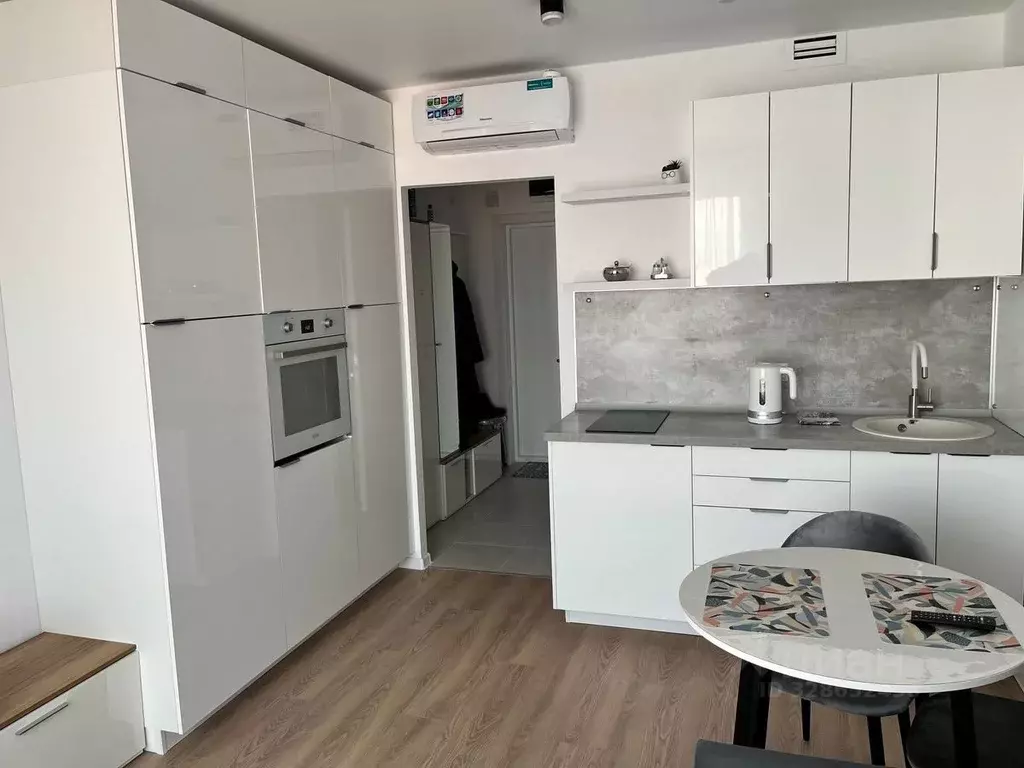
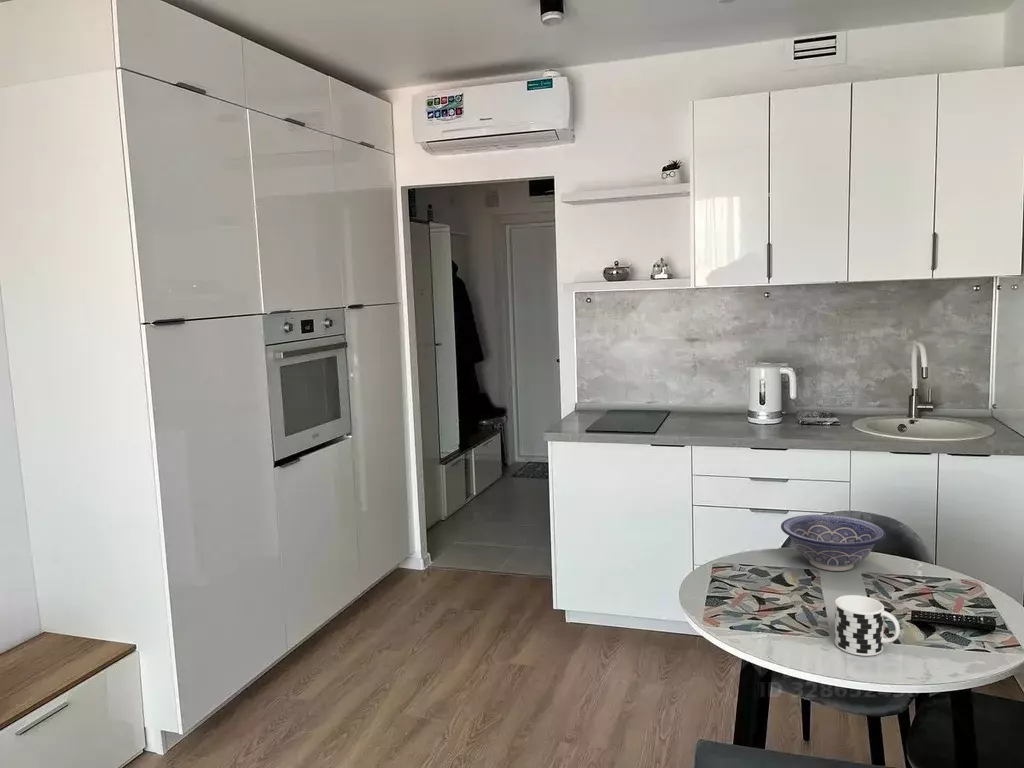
+ decorative bowl [780,514,887,572]
+ cup [834,594,901,657]
